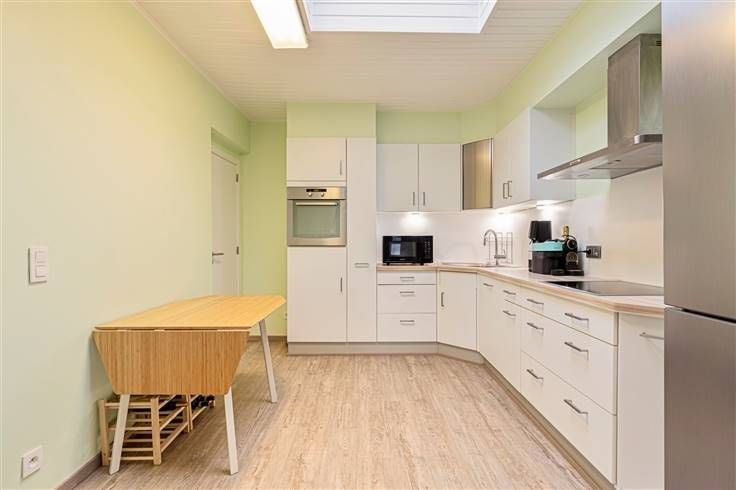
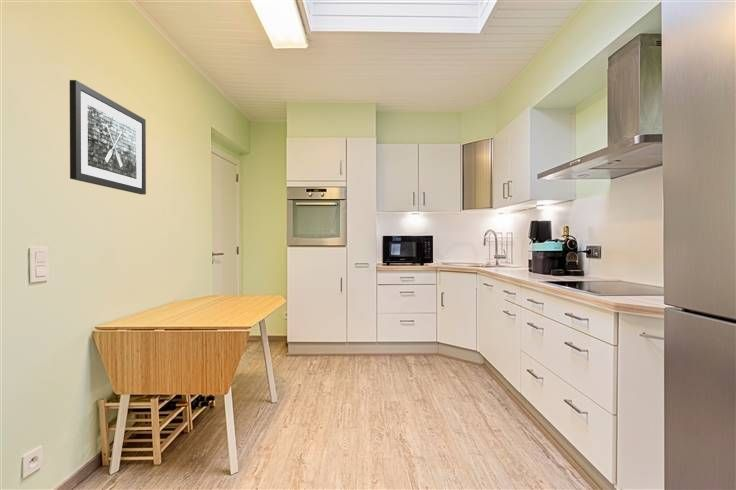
+ wall art [69,79,147,195]
